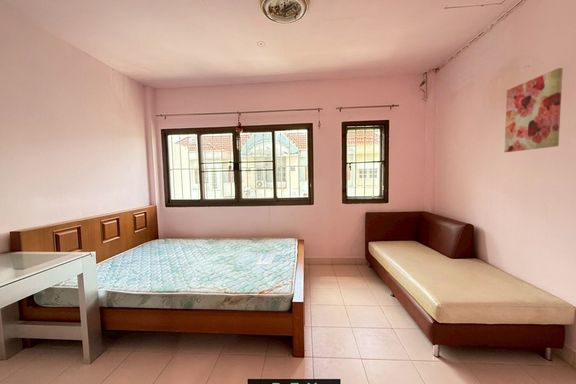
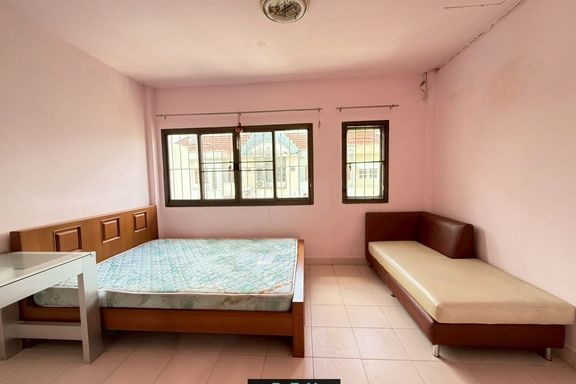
- wall art [504,67,564,153]
